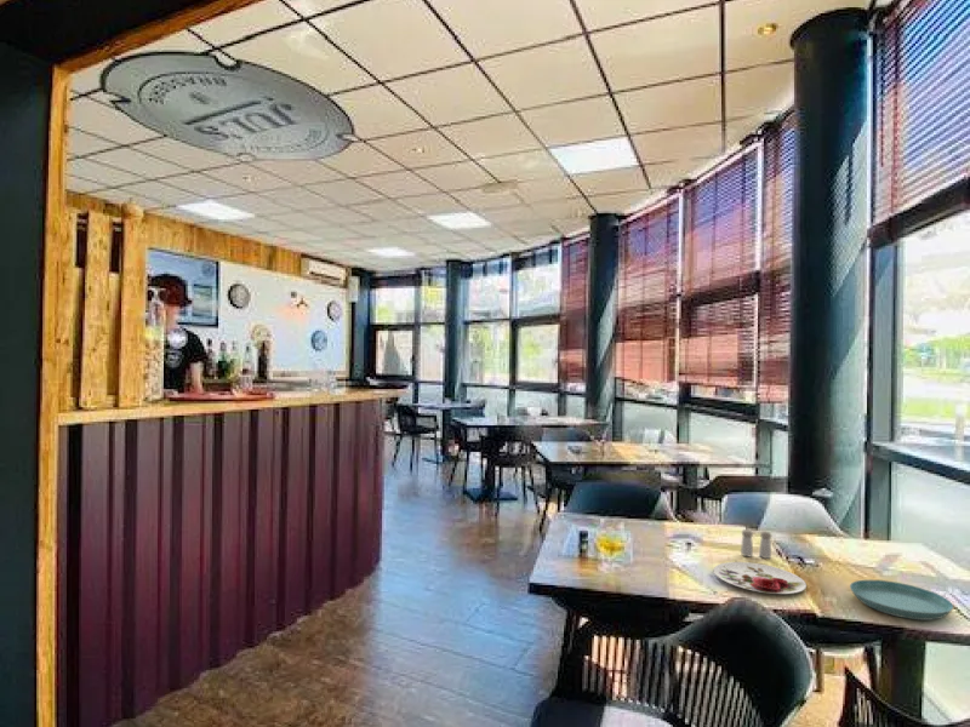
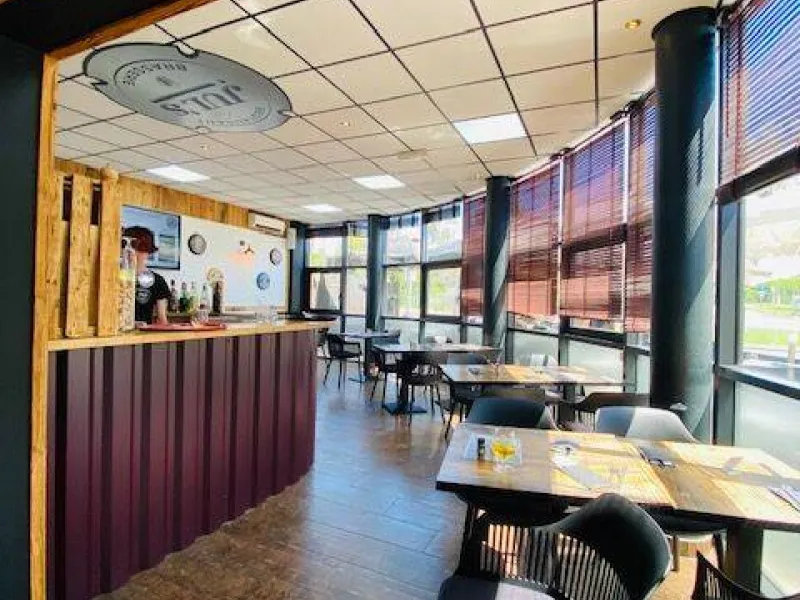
- saucer [849,579,954,622]
- salt and pepper shaker [740,528,772,560]
- plate [713,561,808,595]
